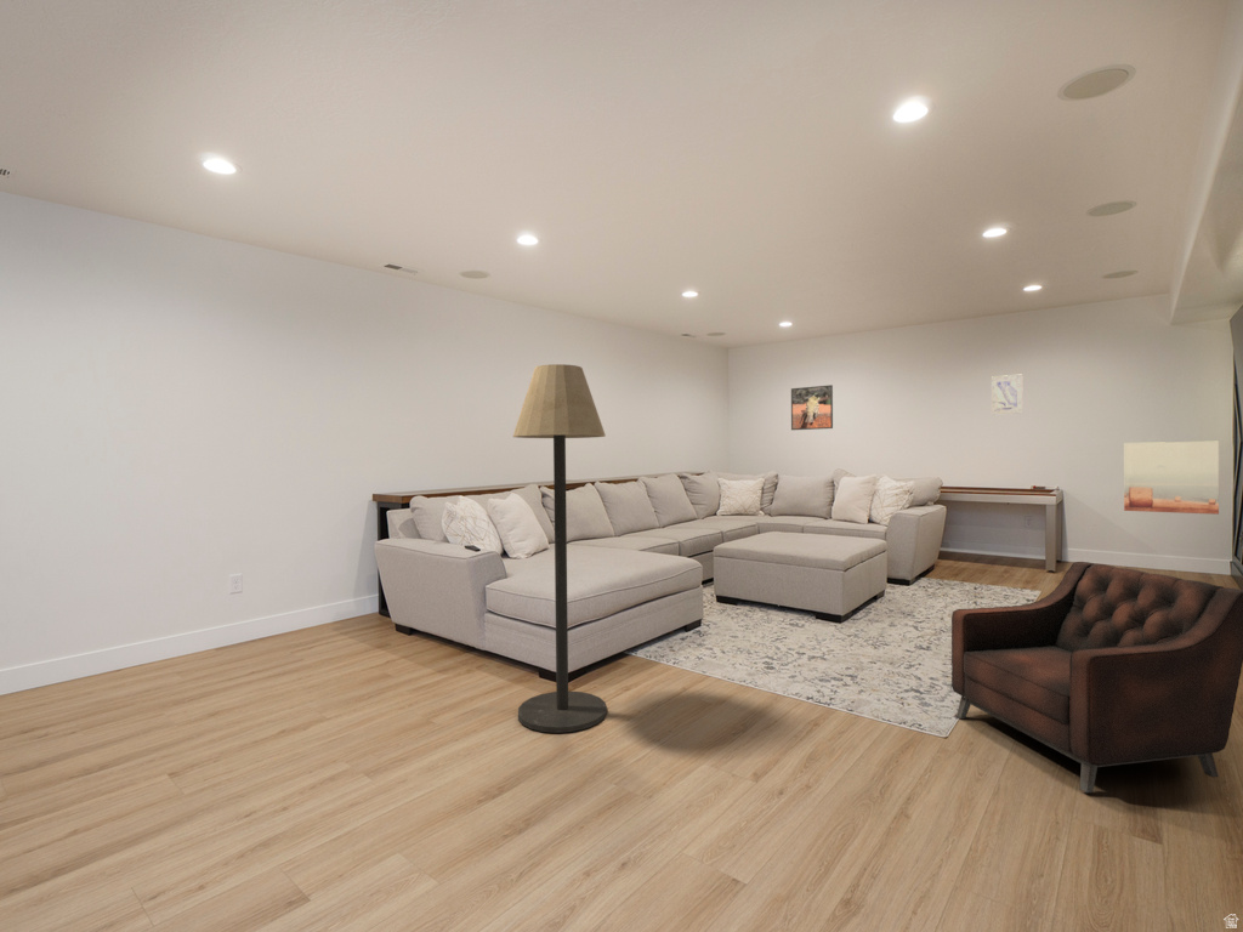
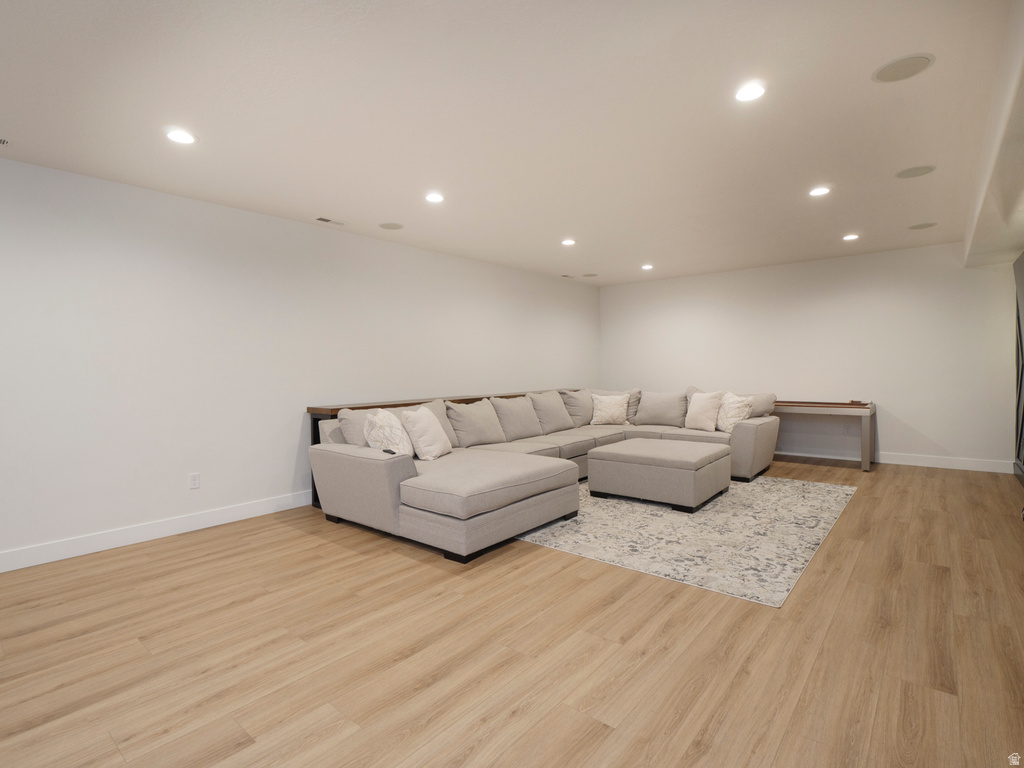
- wall art [1123,441,1220,516]
- armchair [950,561,1243,794]
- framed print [790,383,834,431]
- wall art [991,374,1023,416]
- floor lamp [512,363,608,734]
